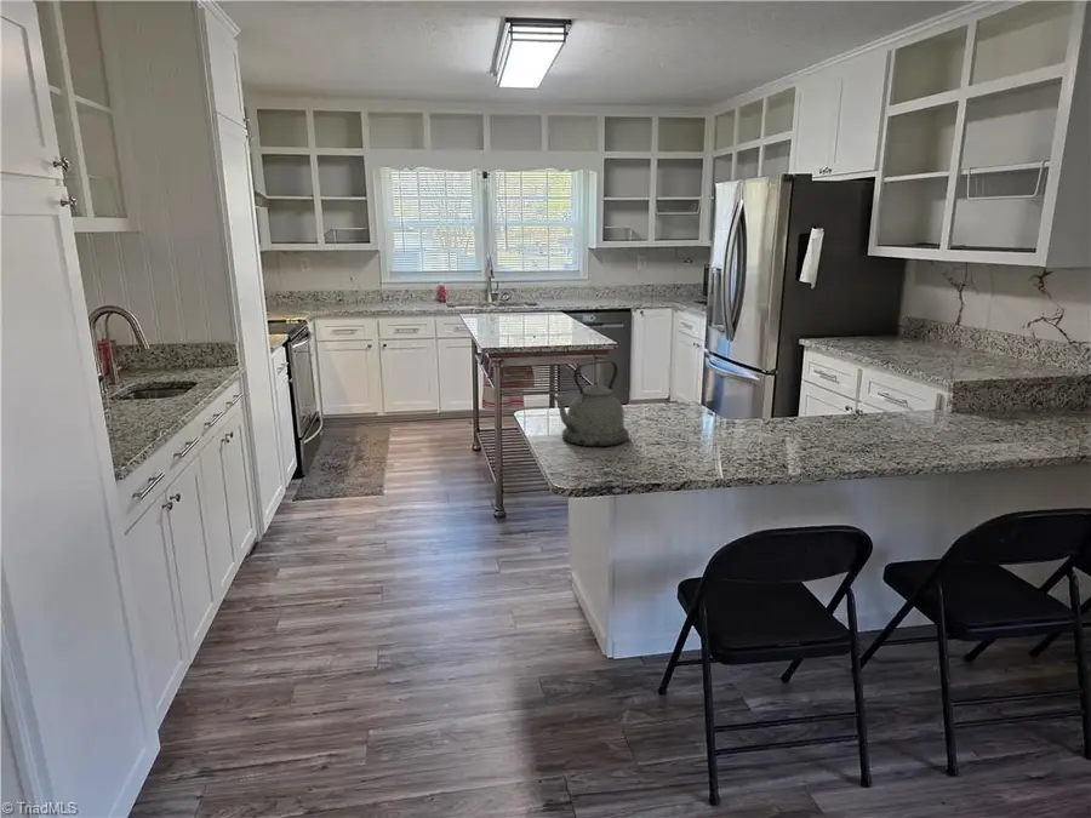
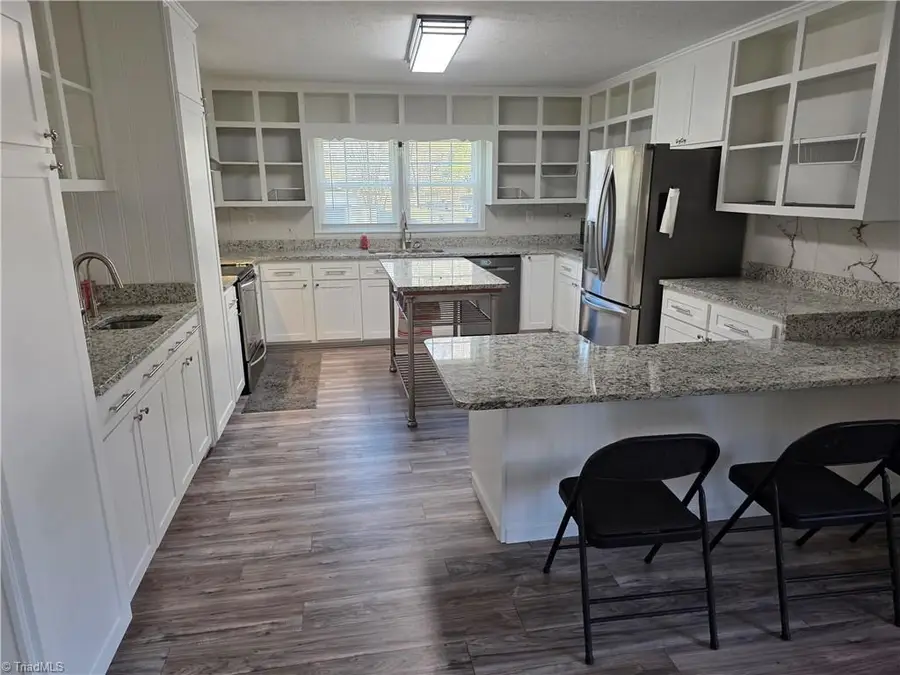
- kettle [550,360,630,447]
